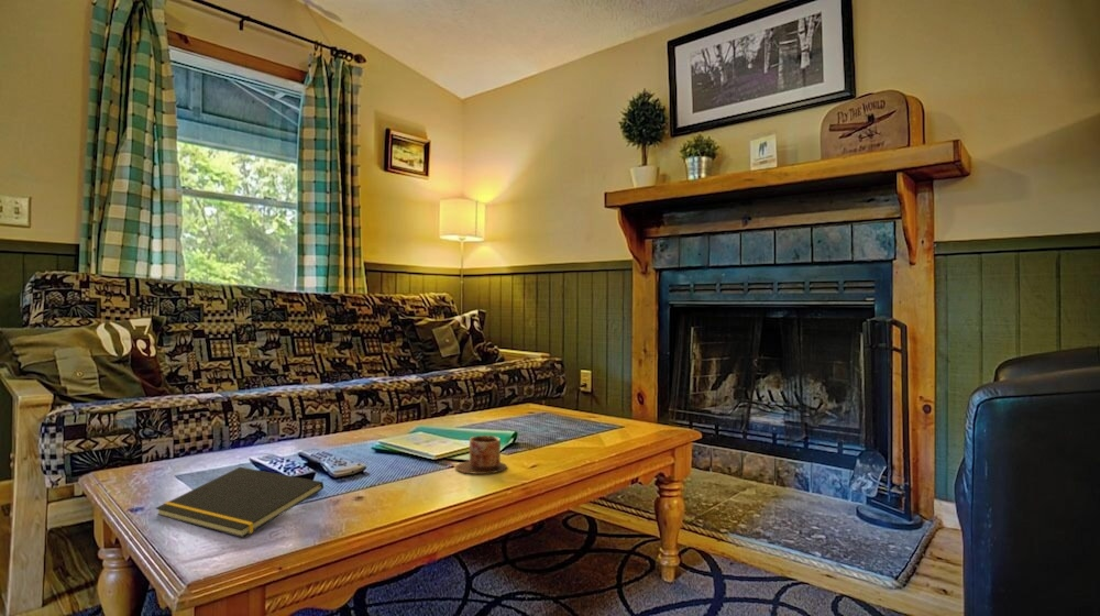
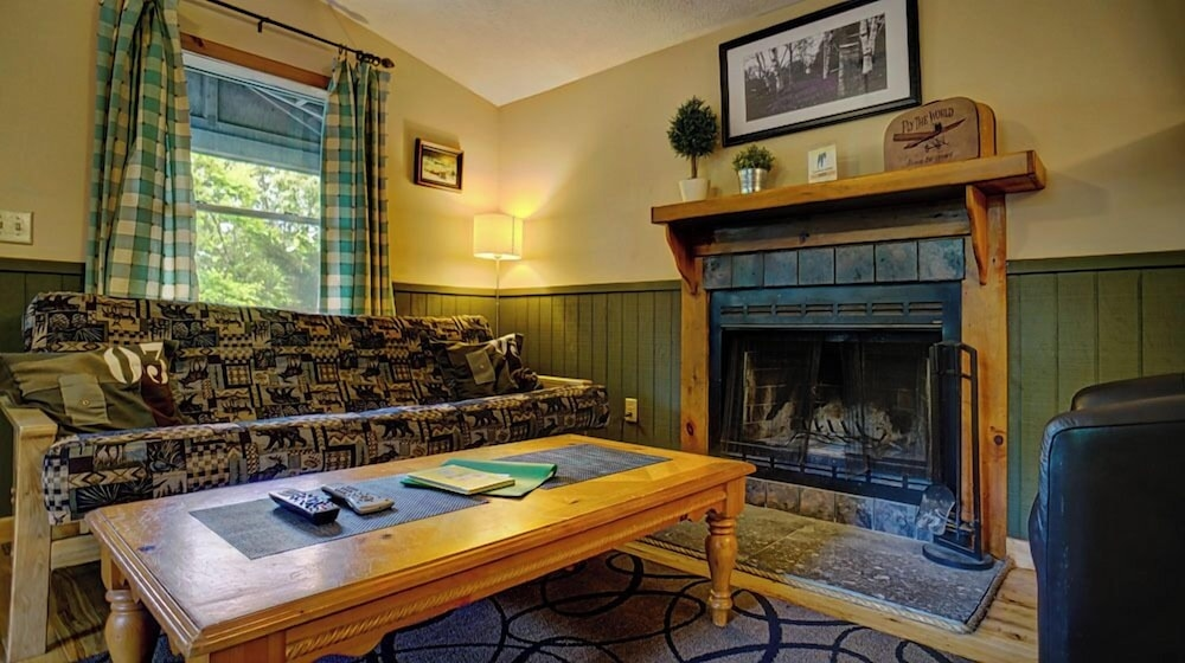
- mug [454,435,508,475]
- notepad [155,466,324,539]
